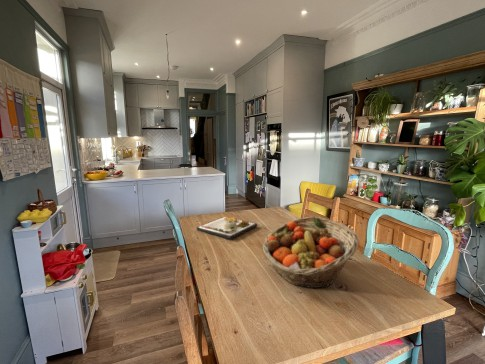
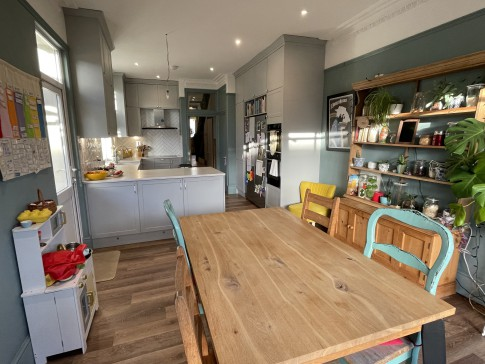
- dinner plate [196,216,258,241]
- fruit basket [262,216,360,289]
